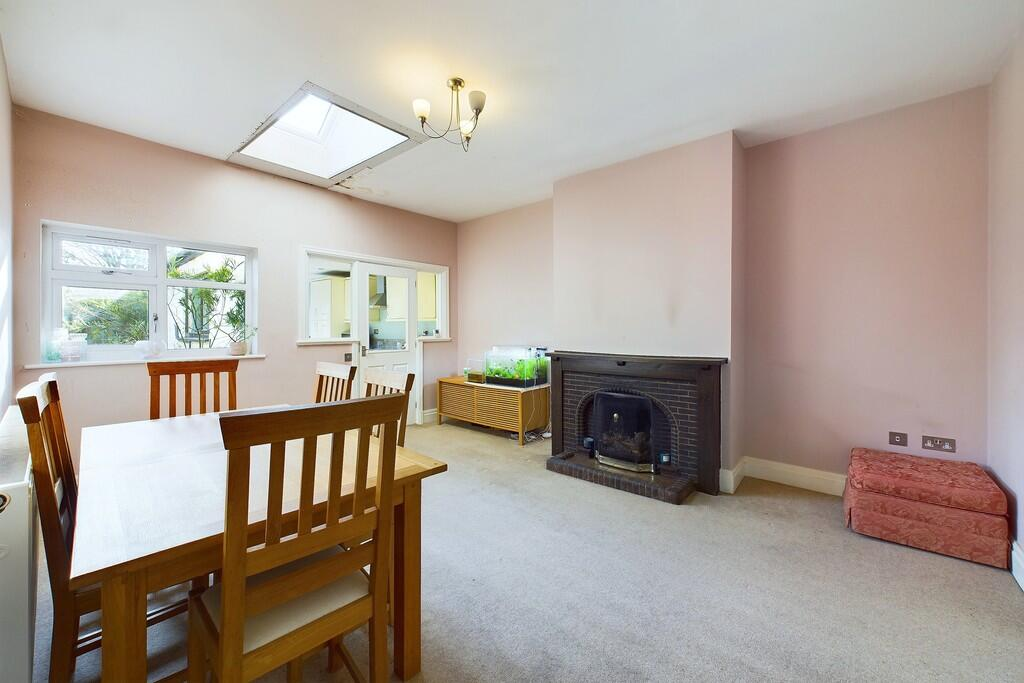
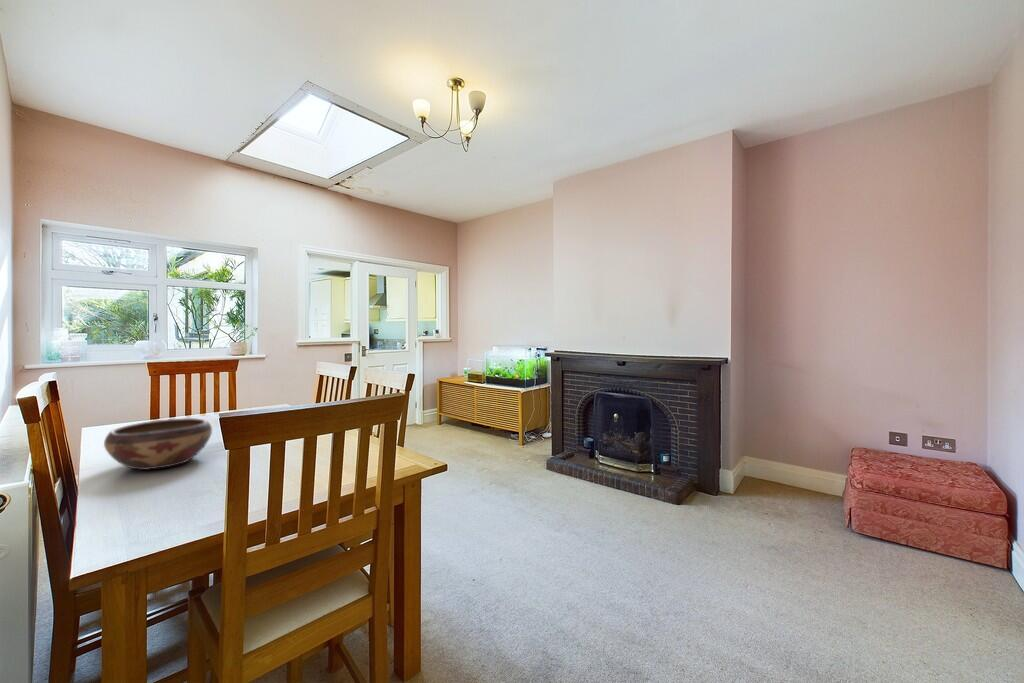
+ decorative bowl [103,417,213,471]
